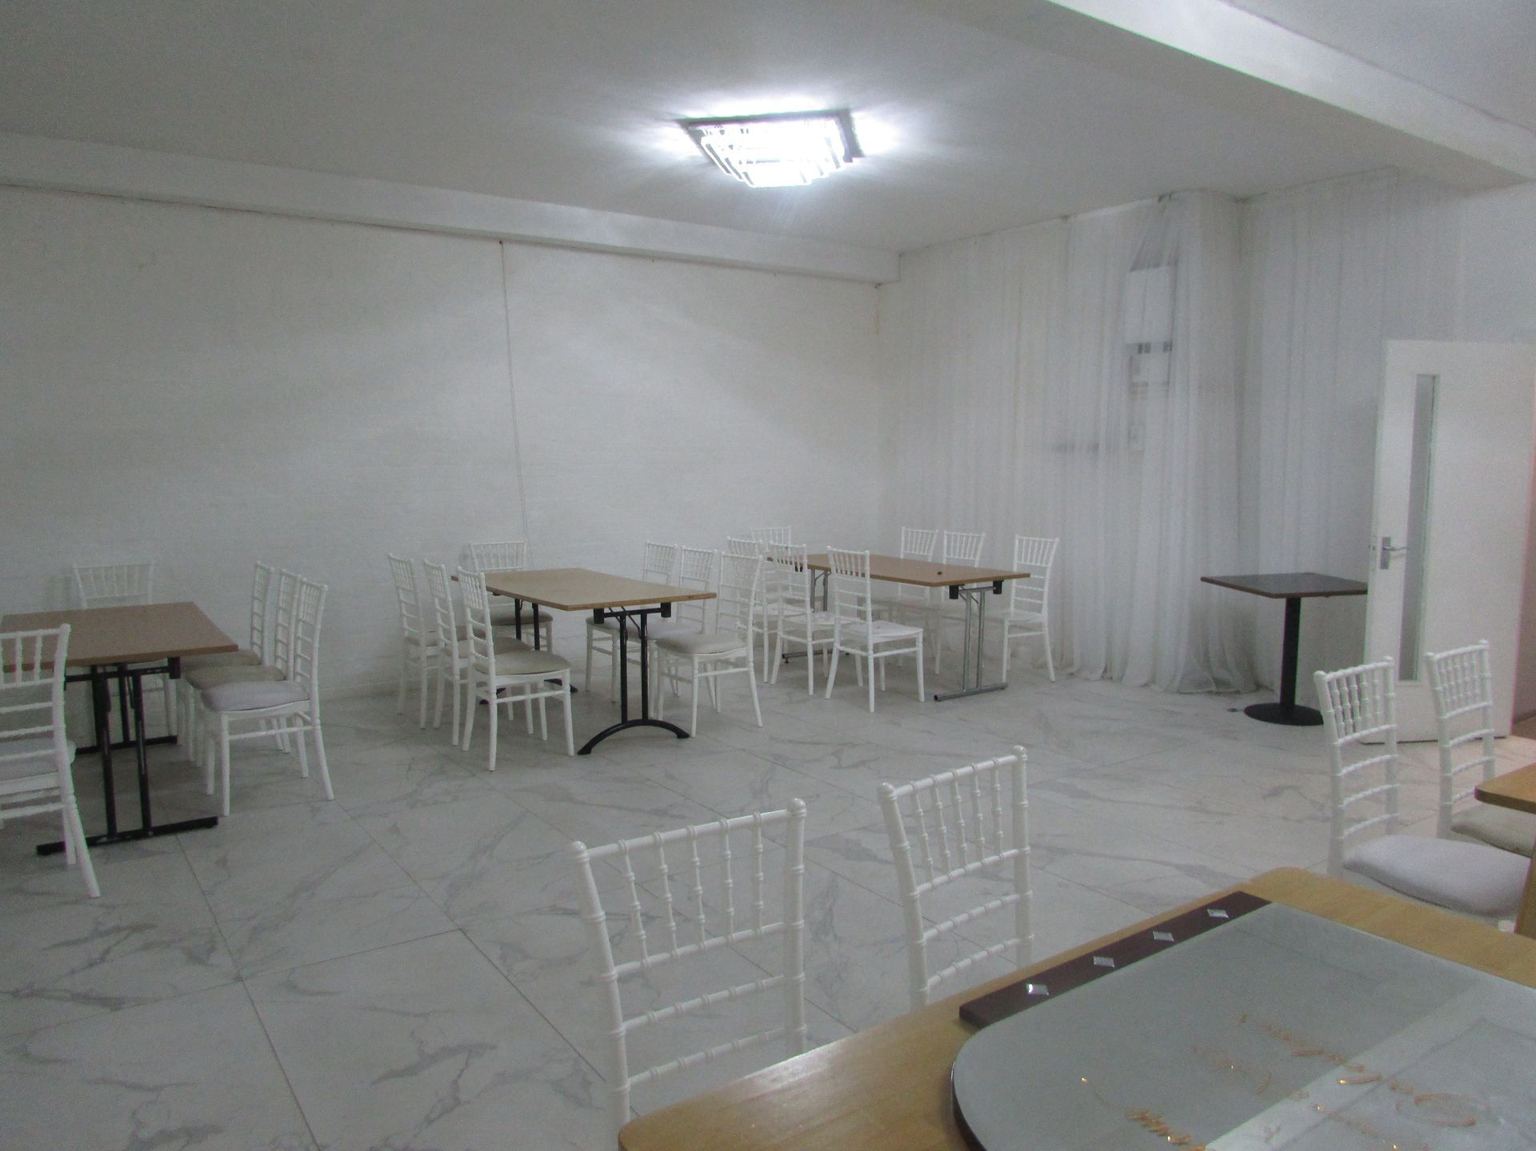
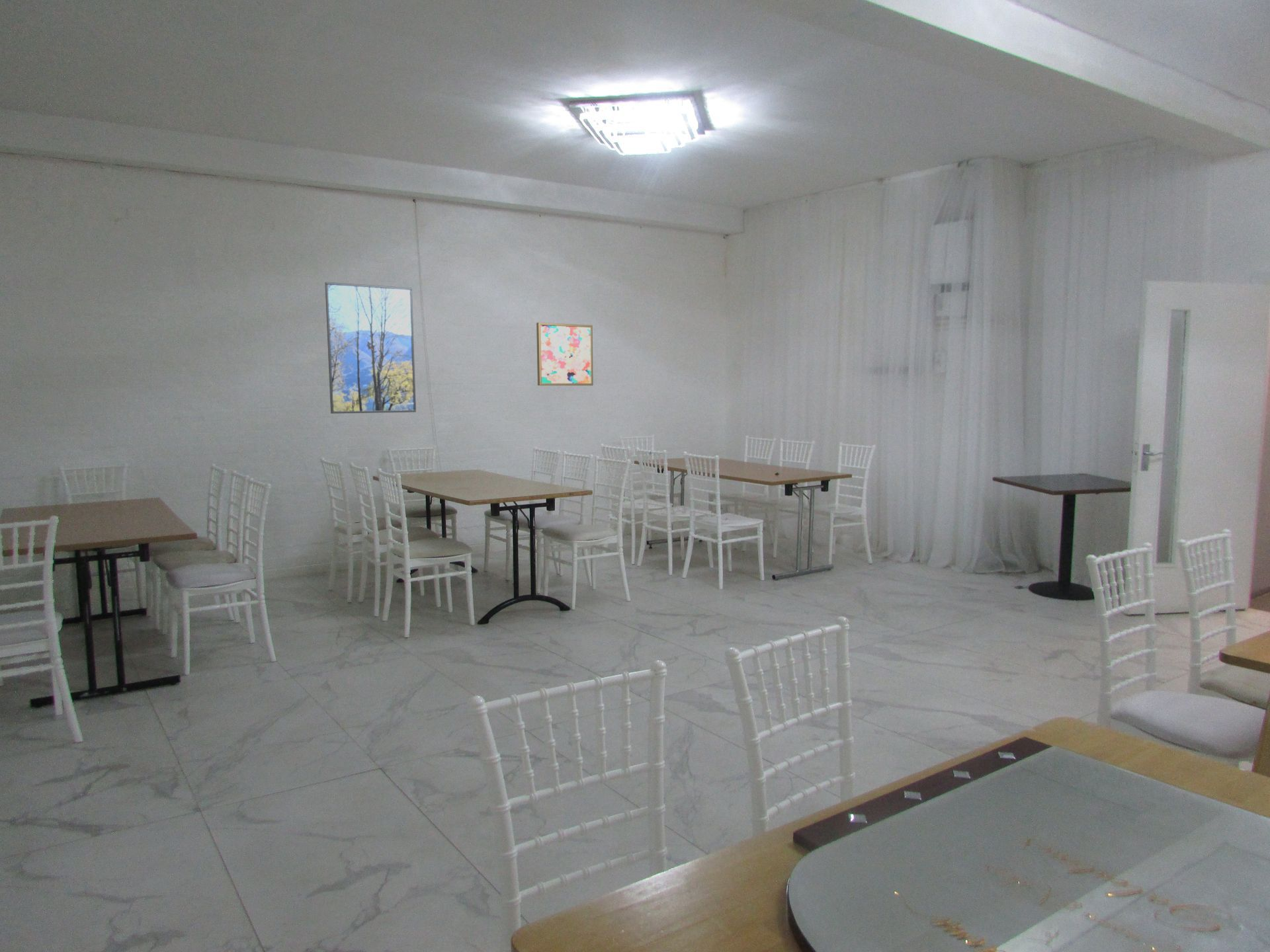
+ wall art [536,322,594,386]
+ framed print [325,282,417,415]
